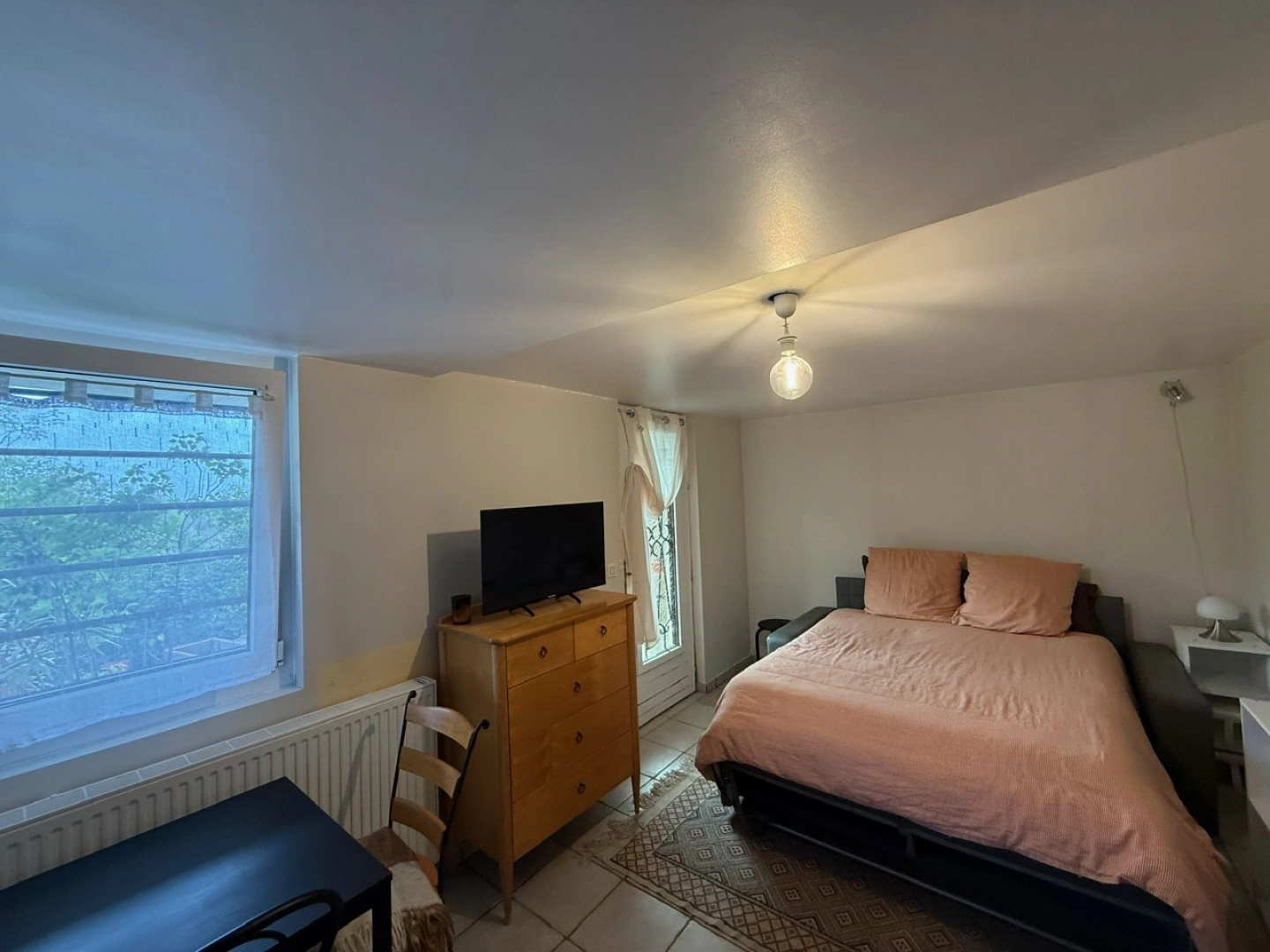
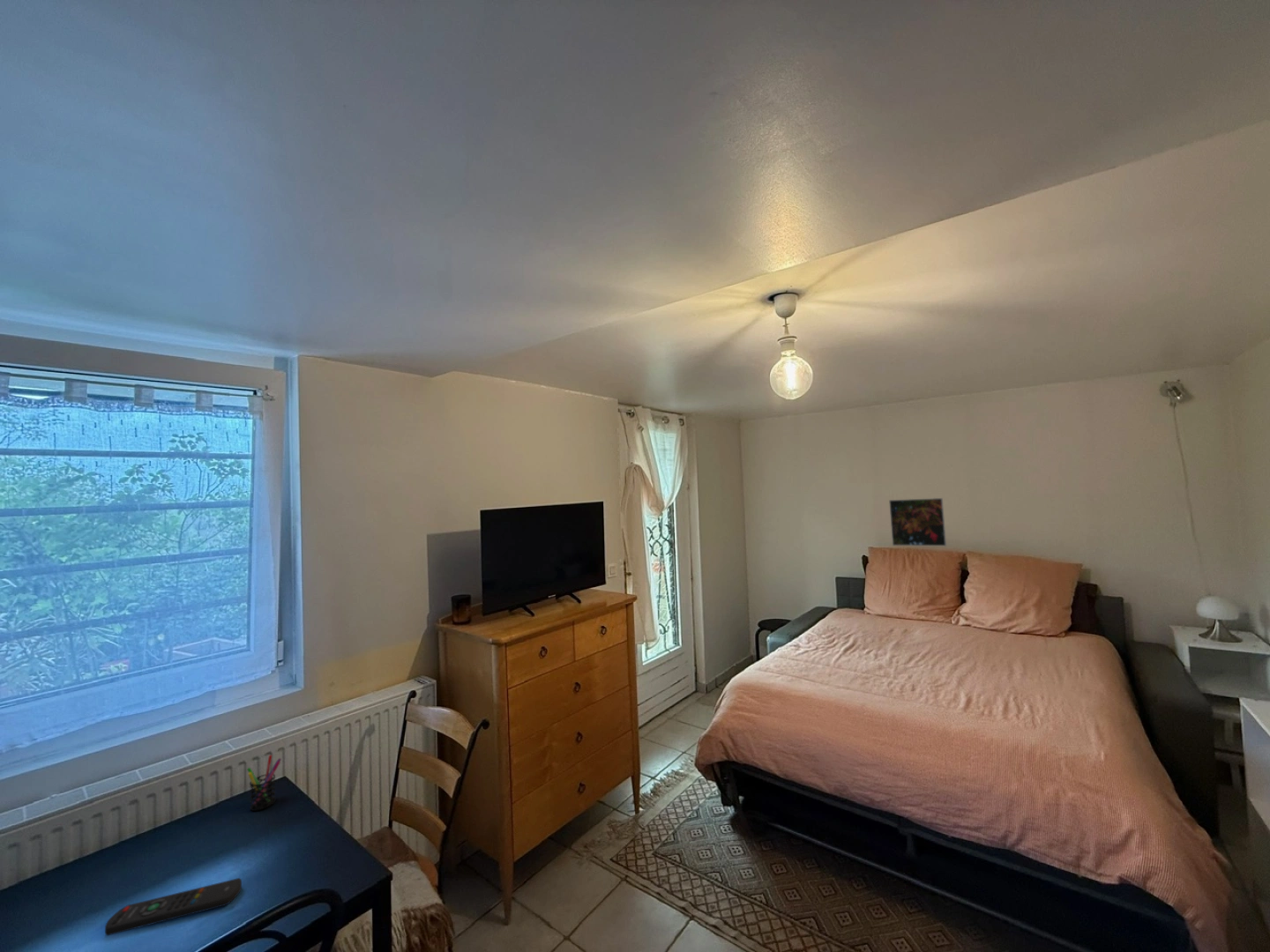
+ pen holder [246,755,282,812]
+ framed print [888,497,947,547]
+ remote control [104,877,243,936]
